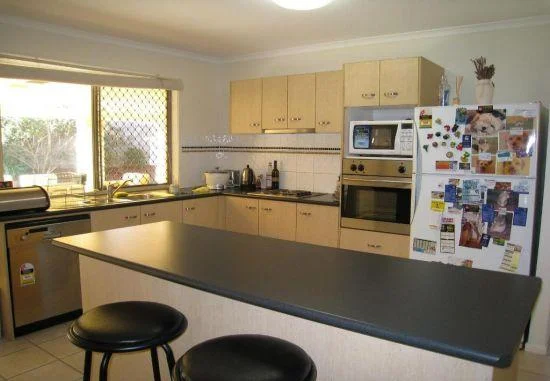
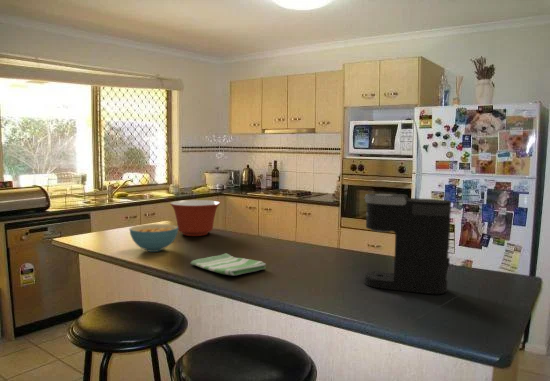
+ mixing bowl [169,199,221,237]
+ coffee maker [363,193,452,295]
+ cereal bowl [129,223,179,253]
+ dish towel [190,252,267,276]
